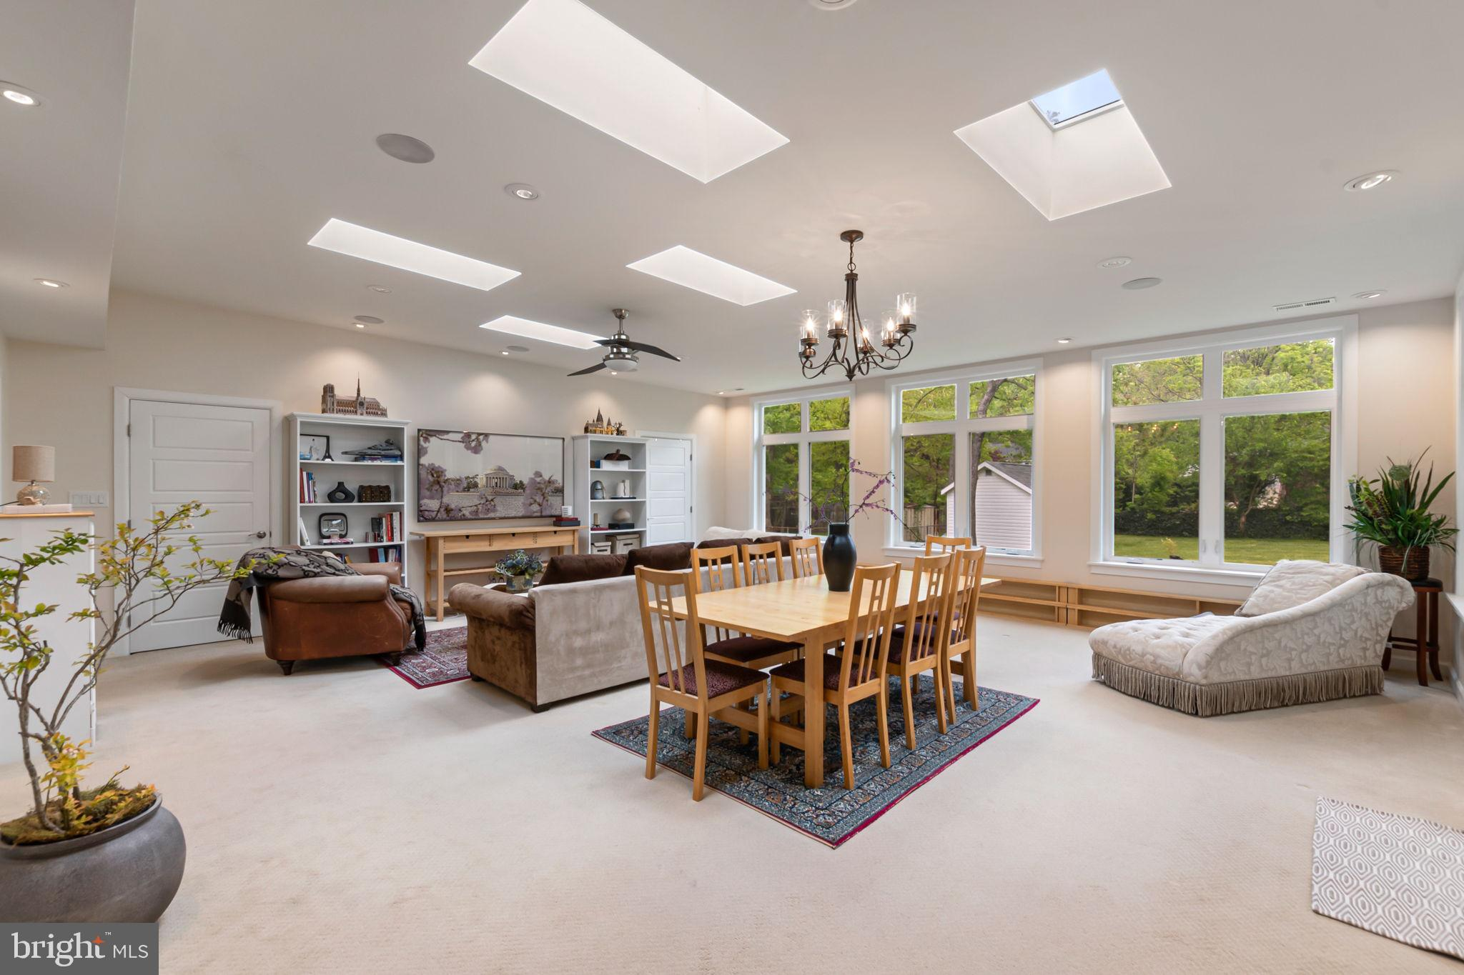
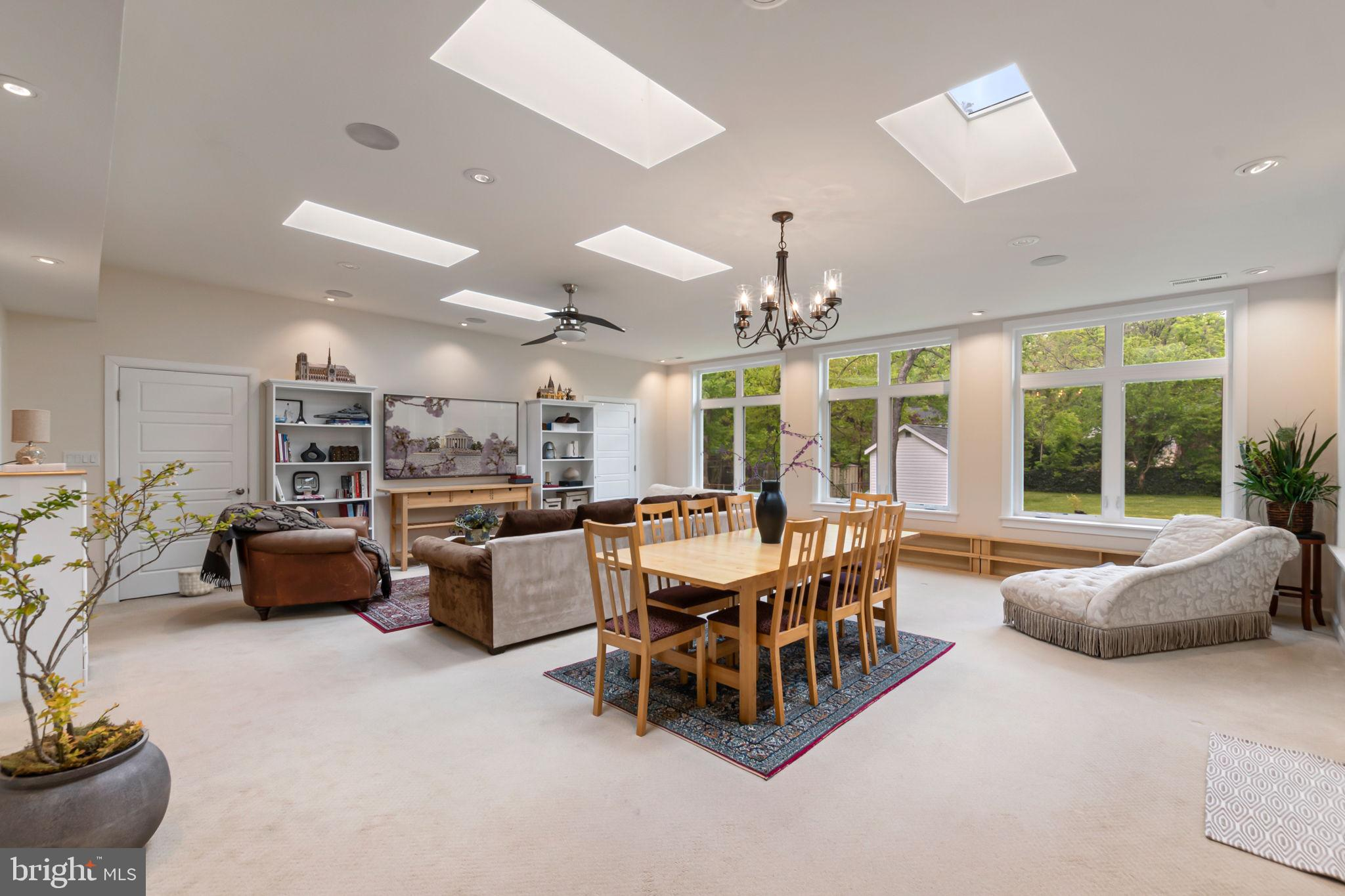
+ planter [177,566,215,597]
